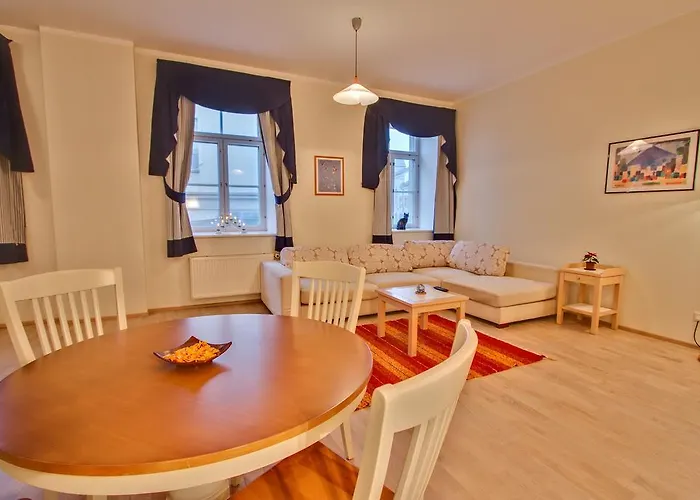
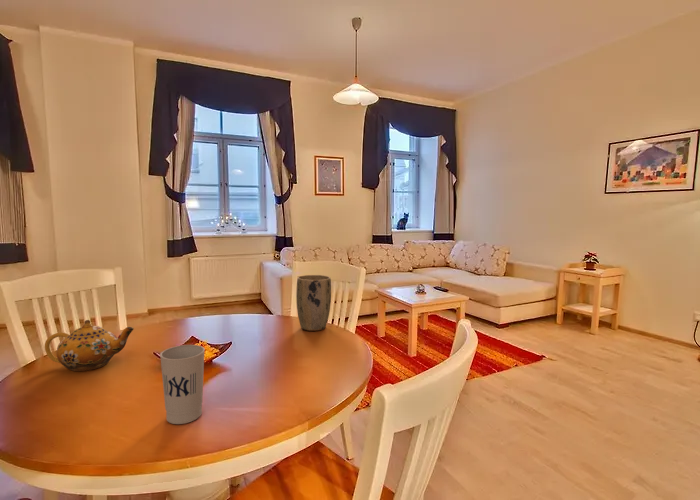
+ cup [159,344,206,425]
+ teapot [44,319,135,372]
+ plant pot [295,274,332,332]
